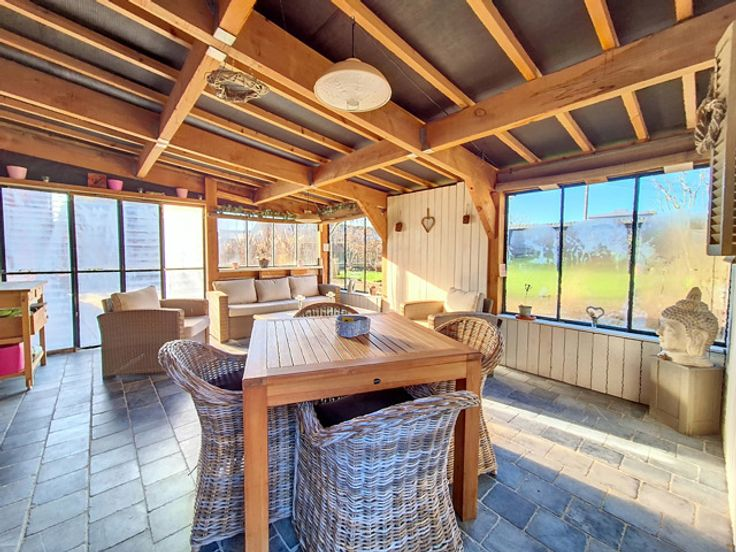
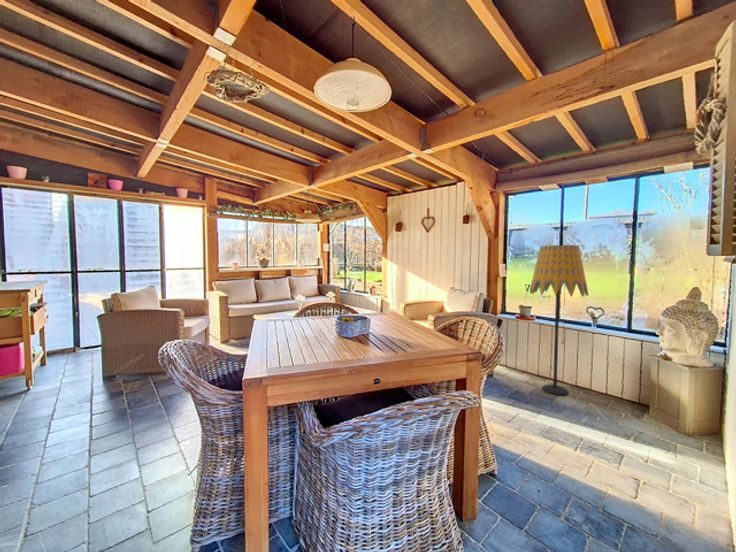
+ floor lamp [528,244,590,396]
